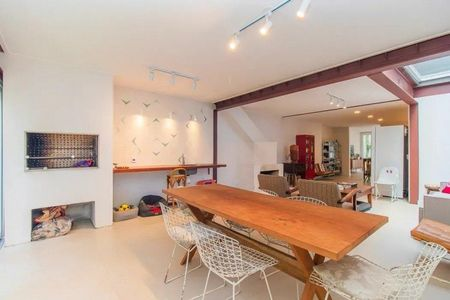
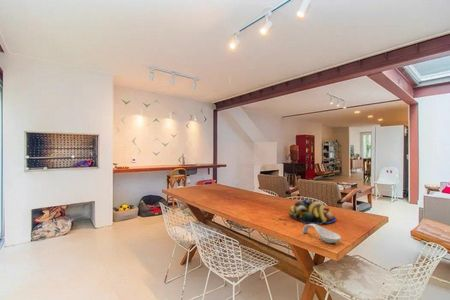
+ spoon rest [301,224,342,244]
+ fruit bowl [288,198,337,225]
